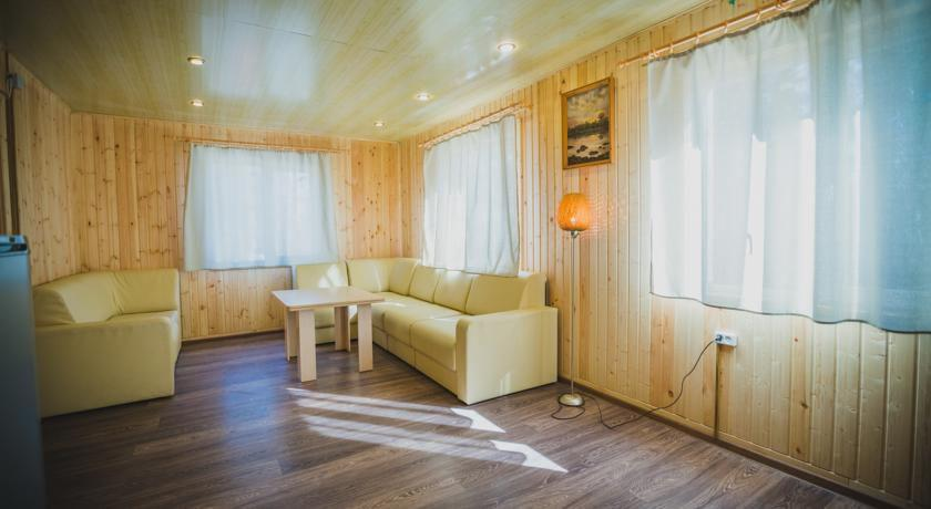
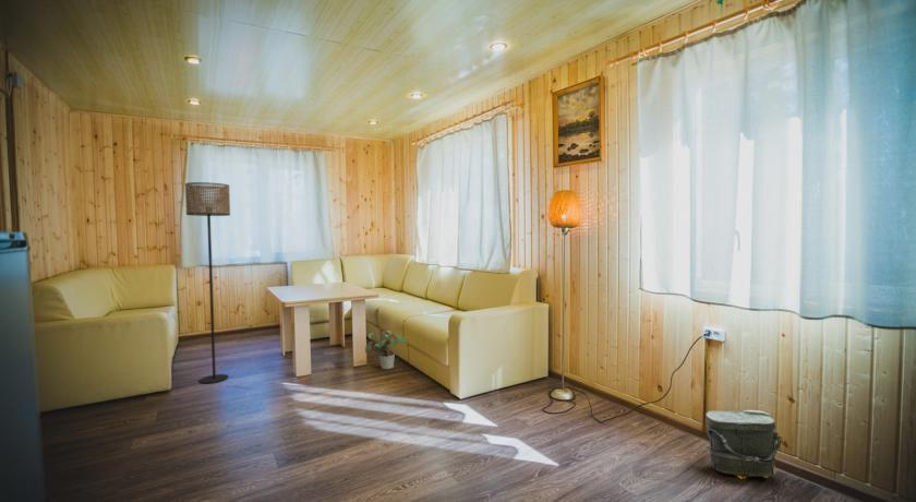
+ potted plant [364,330,408,370]
+ bag [704,408,784,480]
+ floor lamp [184,181,231,384]
